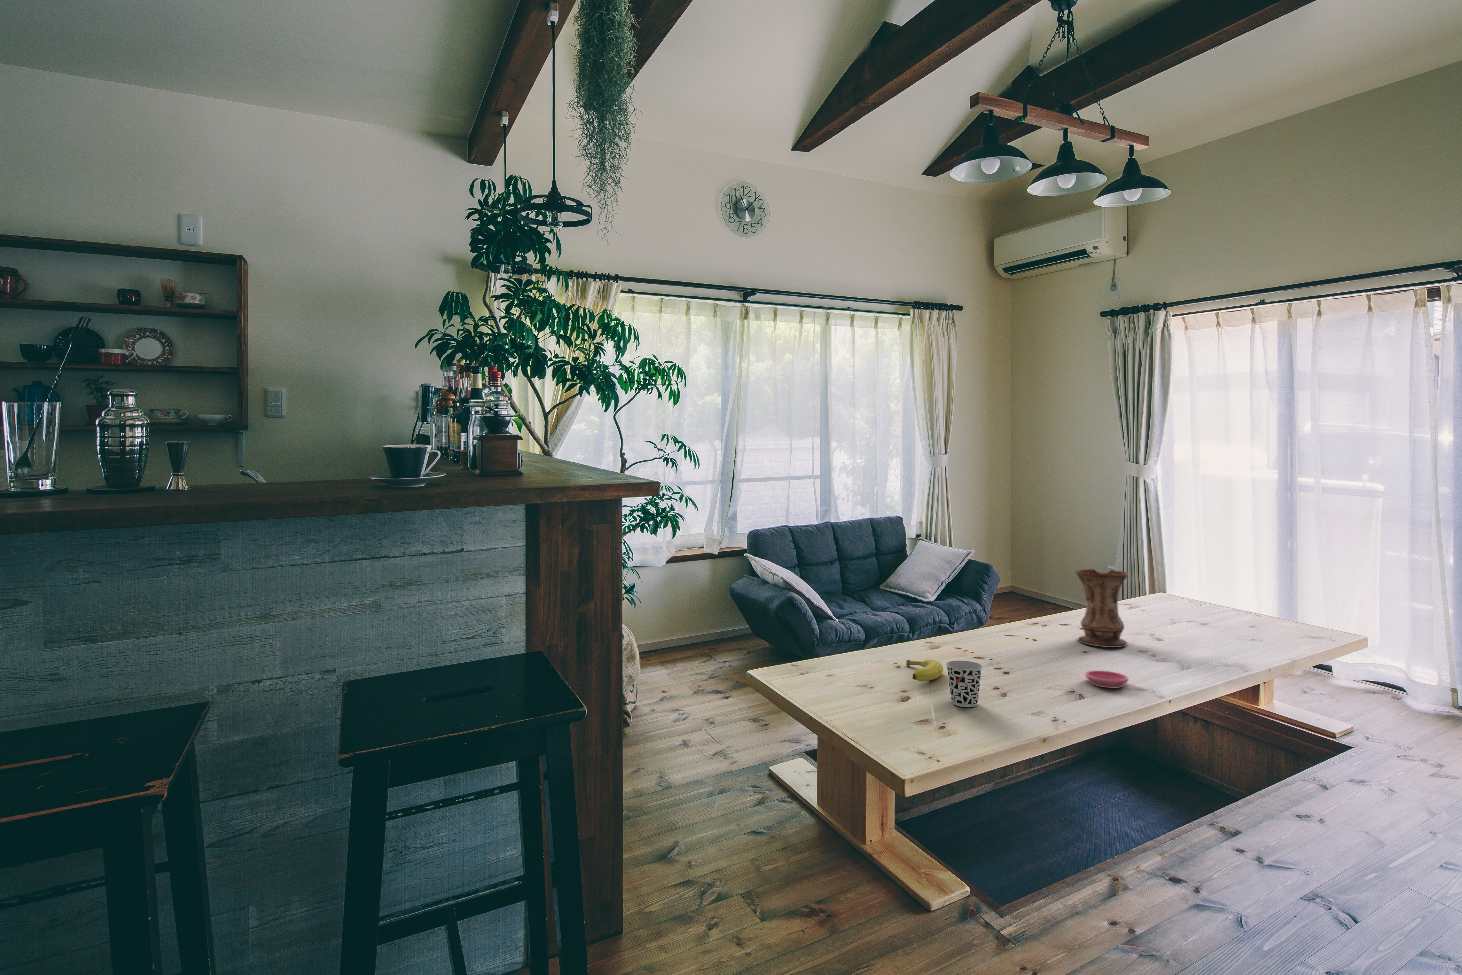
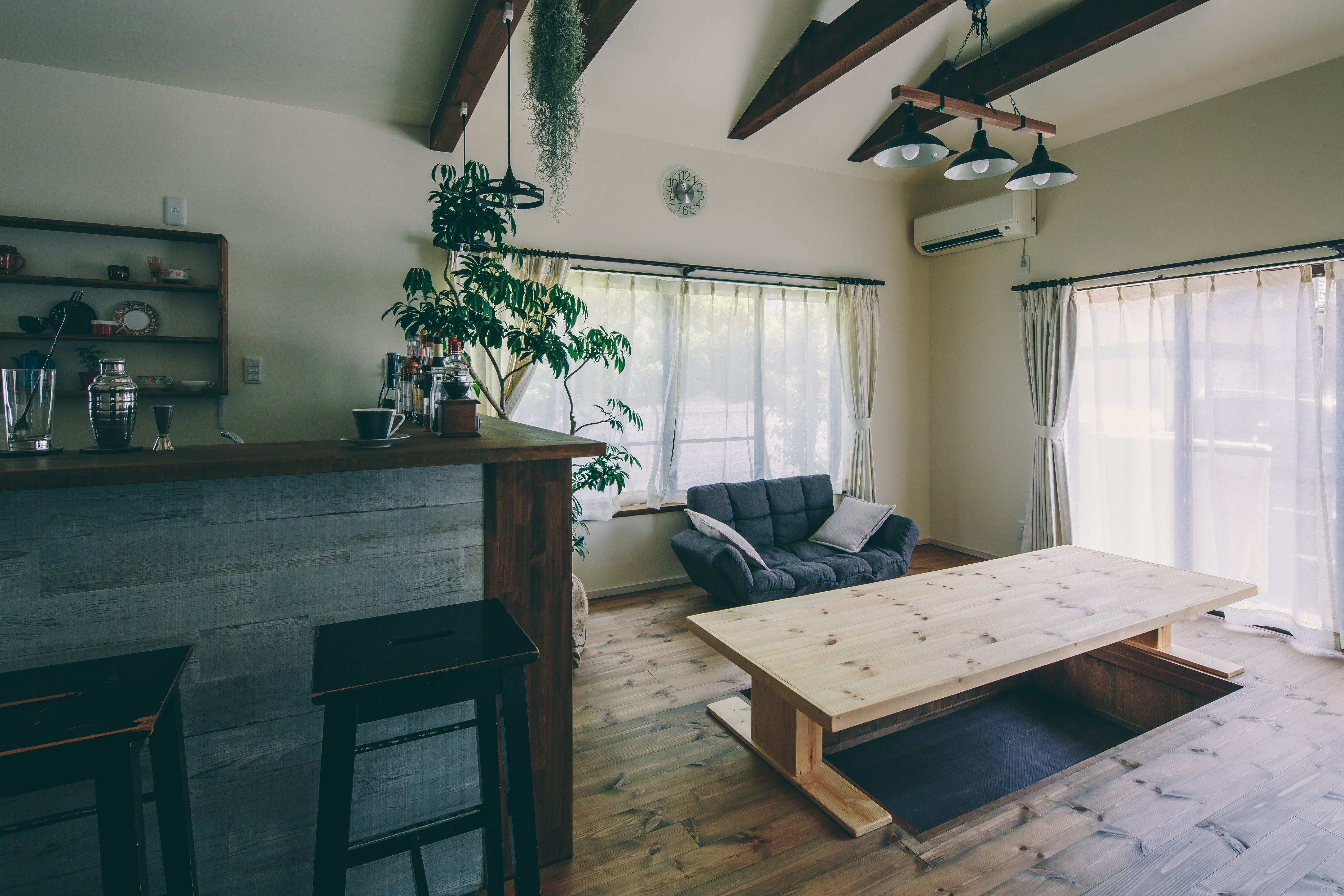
- vase [1075,569,1129,647]
- cup [946,661,982,707]
- saucer [1085,670,1129,689]
- fruit [906,659,944,681]
